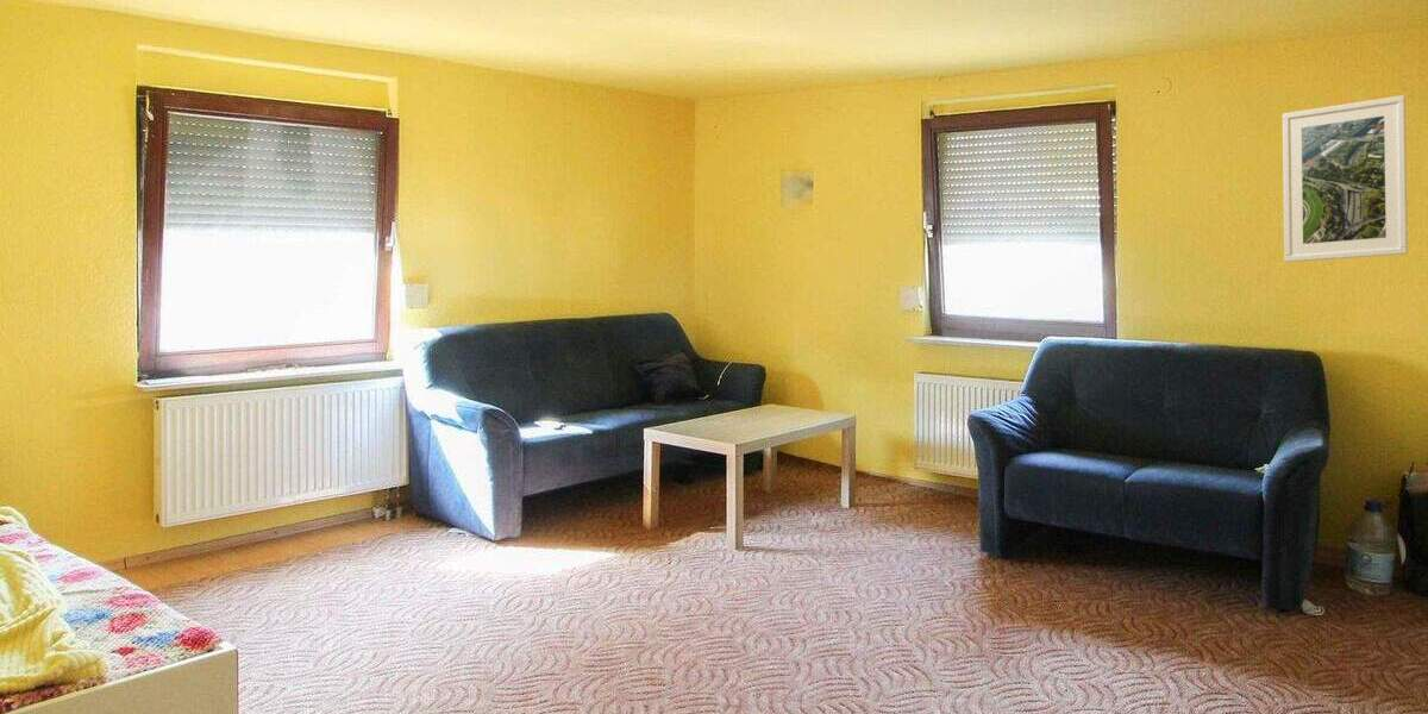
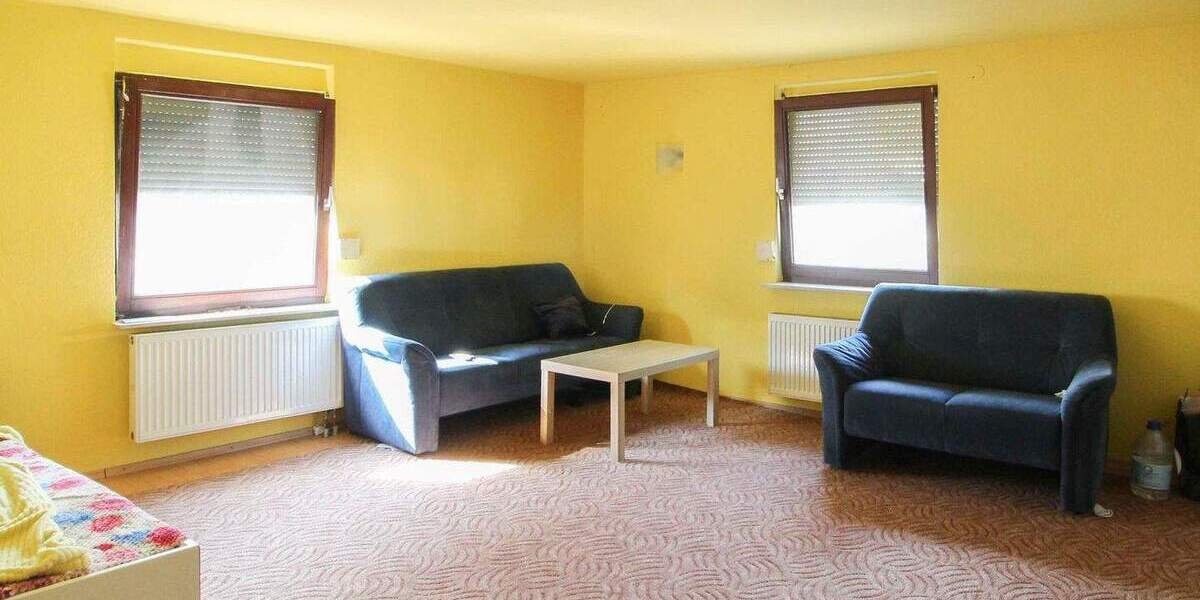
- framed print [1282,94,1409,263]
